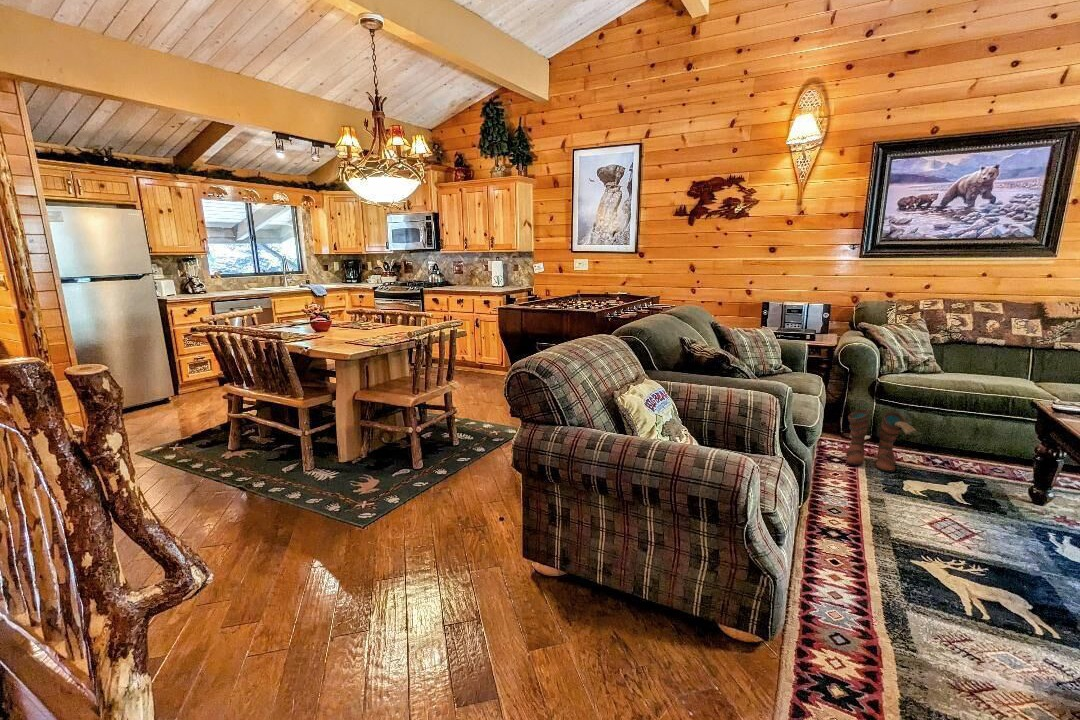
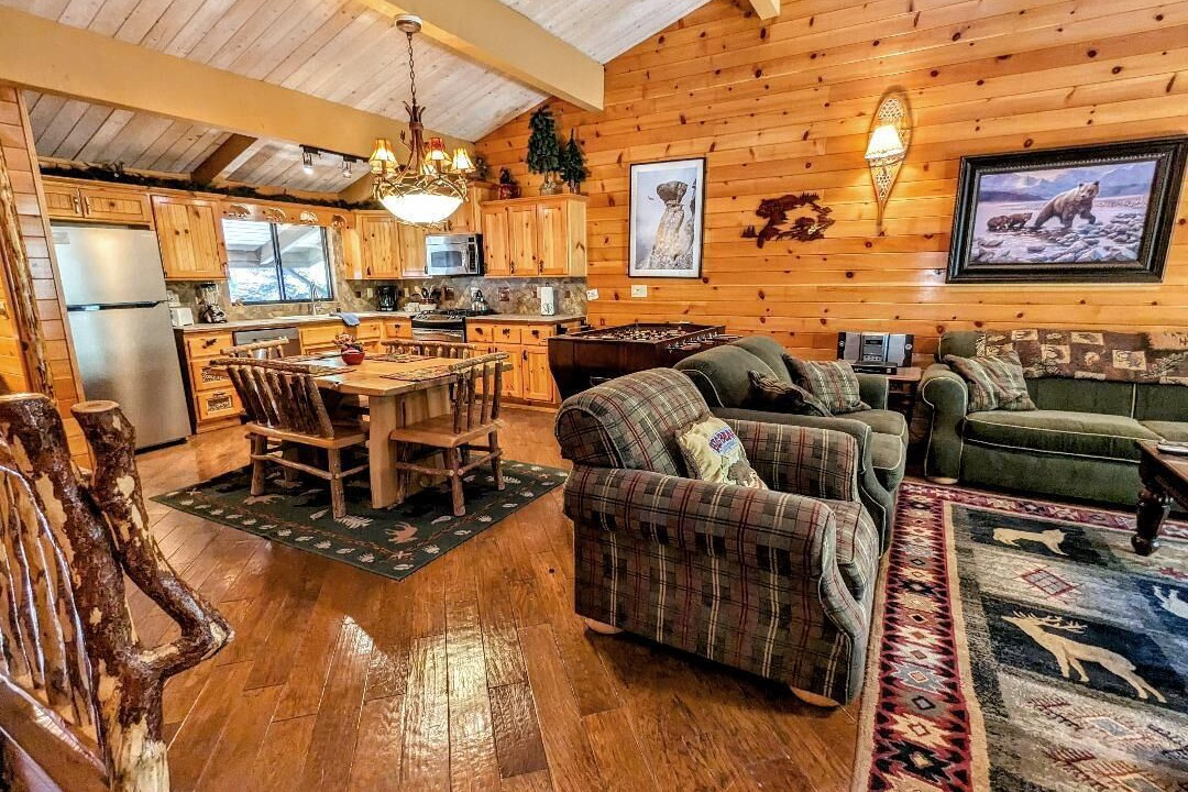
- boots [845,409,918,473]
